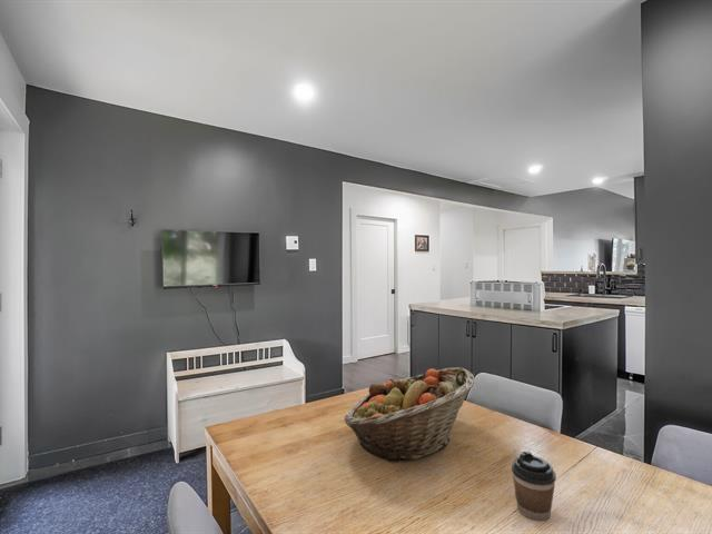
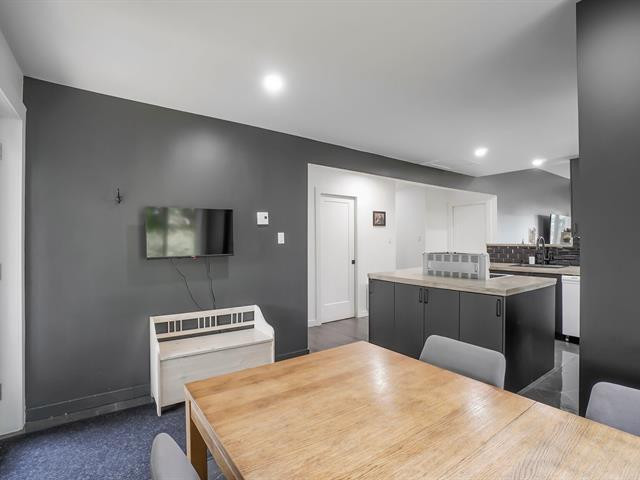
- coffee cup [511,451,557,522]
- fruit basket [343,366,475,463]
